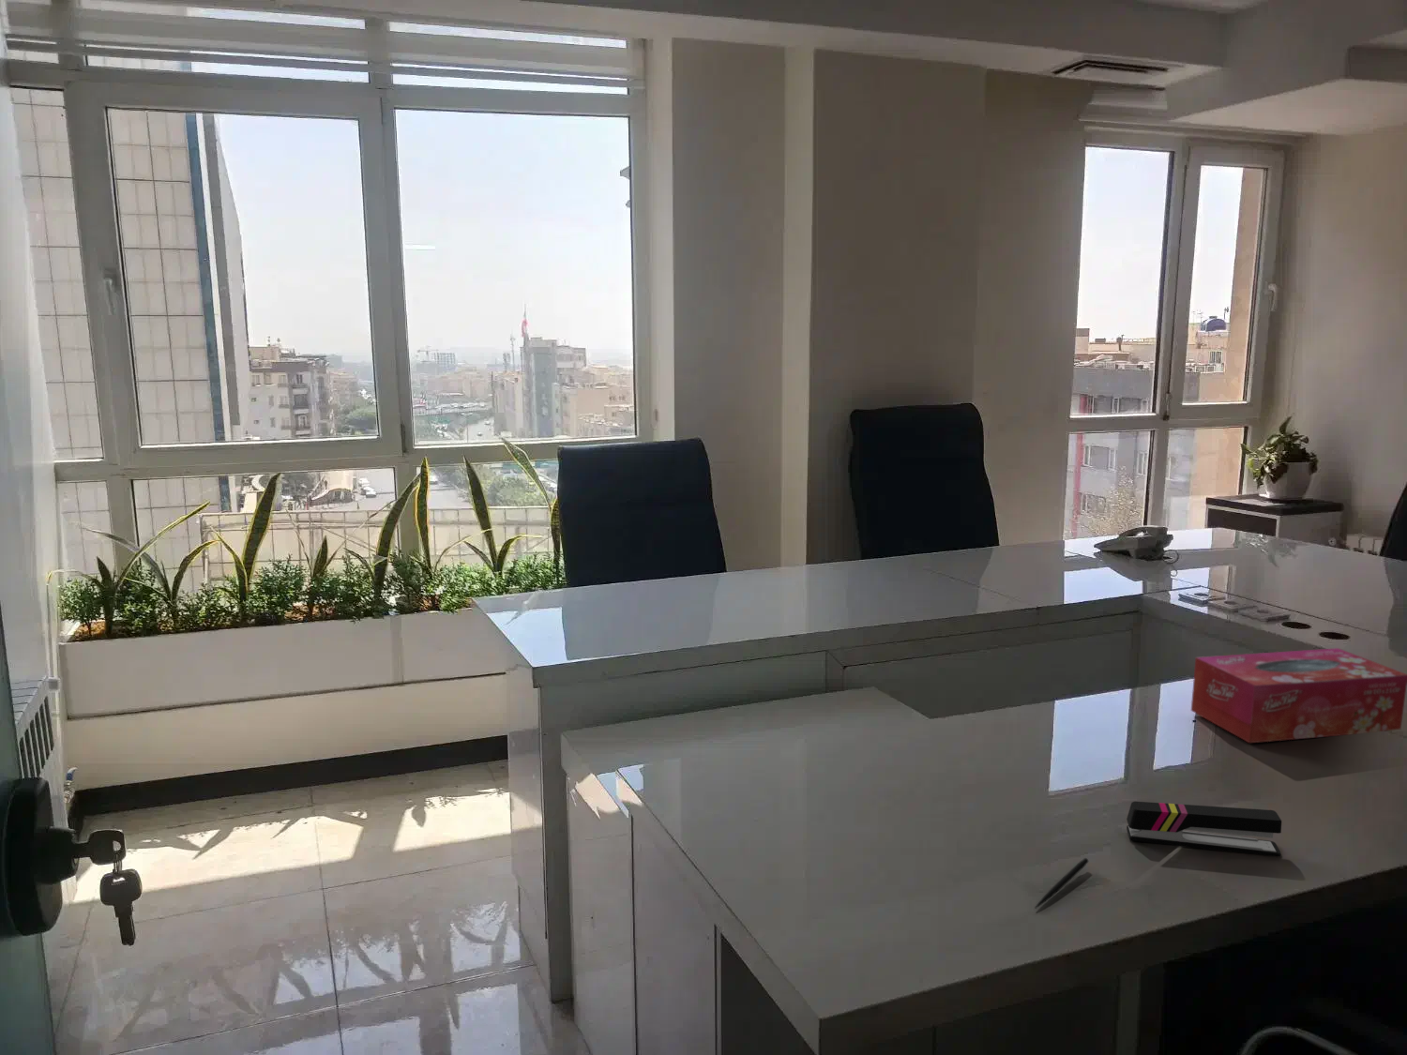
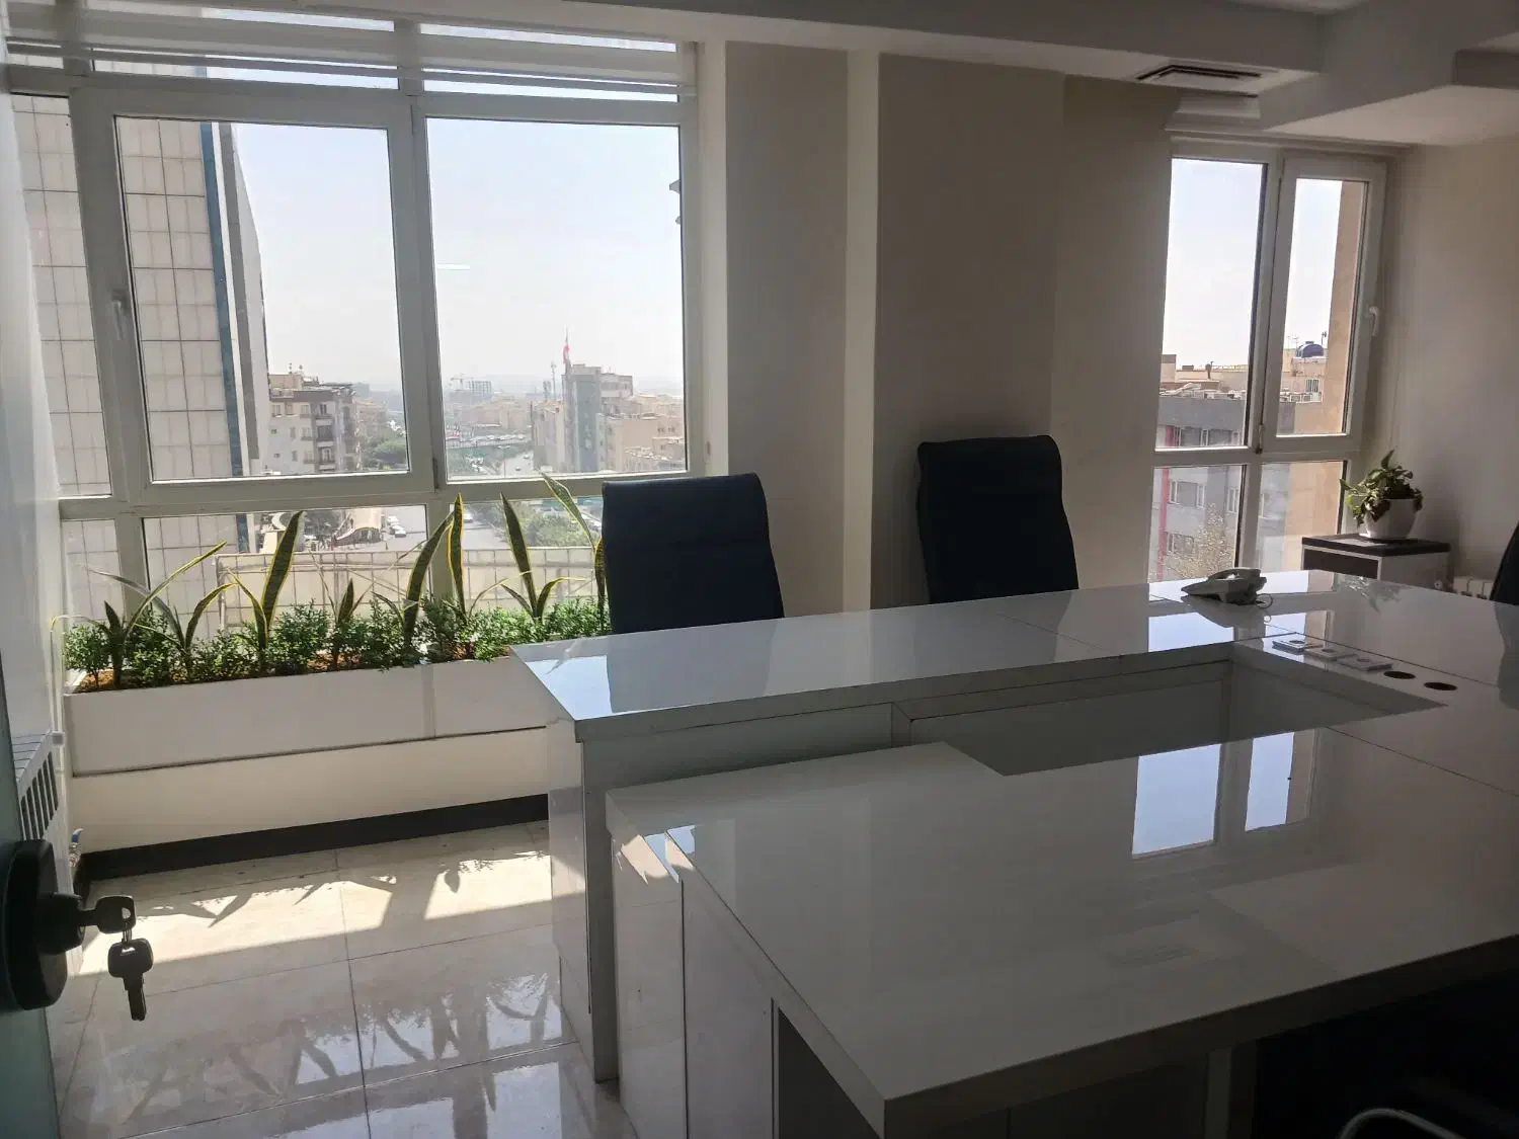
- stapler [1126,801,1282,857]
- tissue box [1190,647,1407,744]
- pen [1034,857,1089,910]
